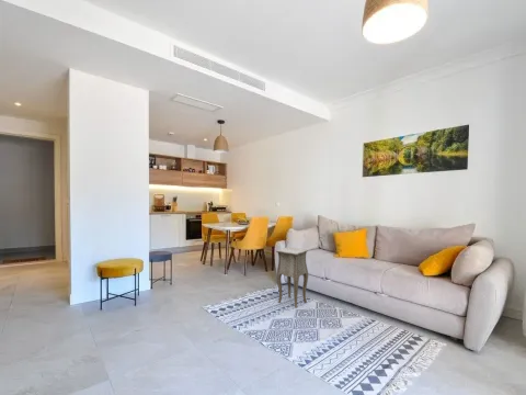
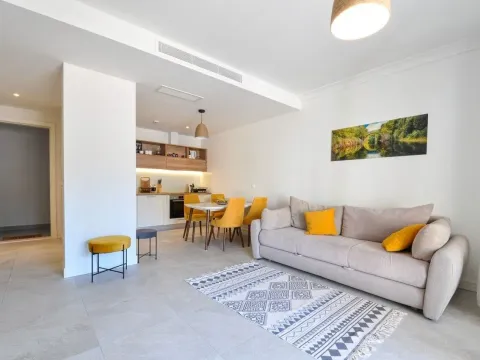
- side table [275,246,309,309]
